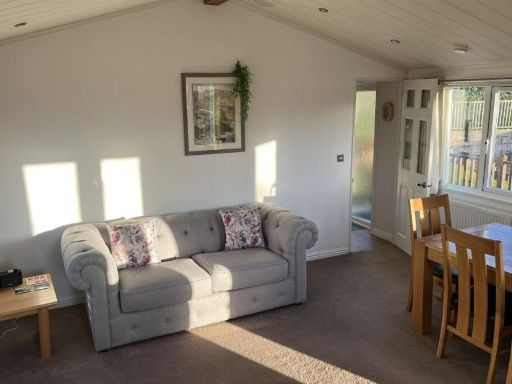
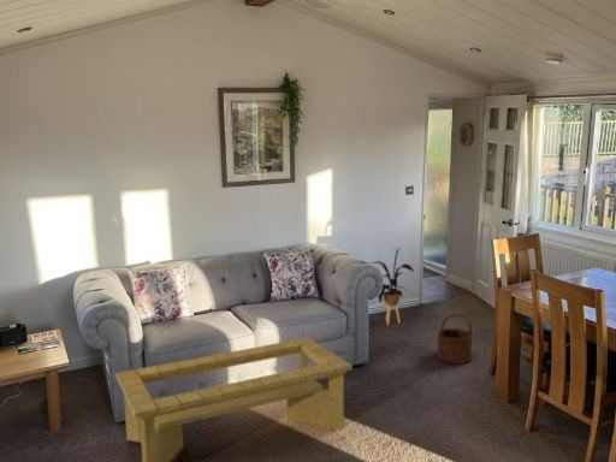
+ house plant [368,247,415,326]
+ coffee table [116,337,354,462]
+ wooden bucket [436,313,473,365]
